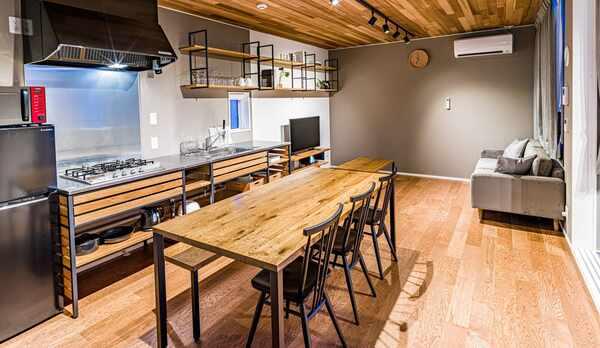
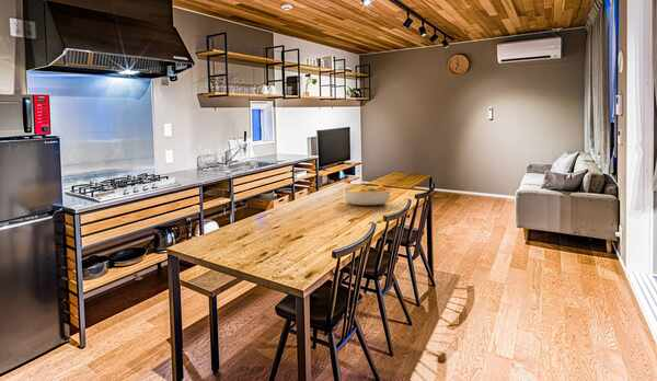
+ fruit bowl [342,184,391,206]
